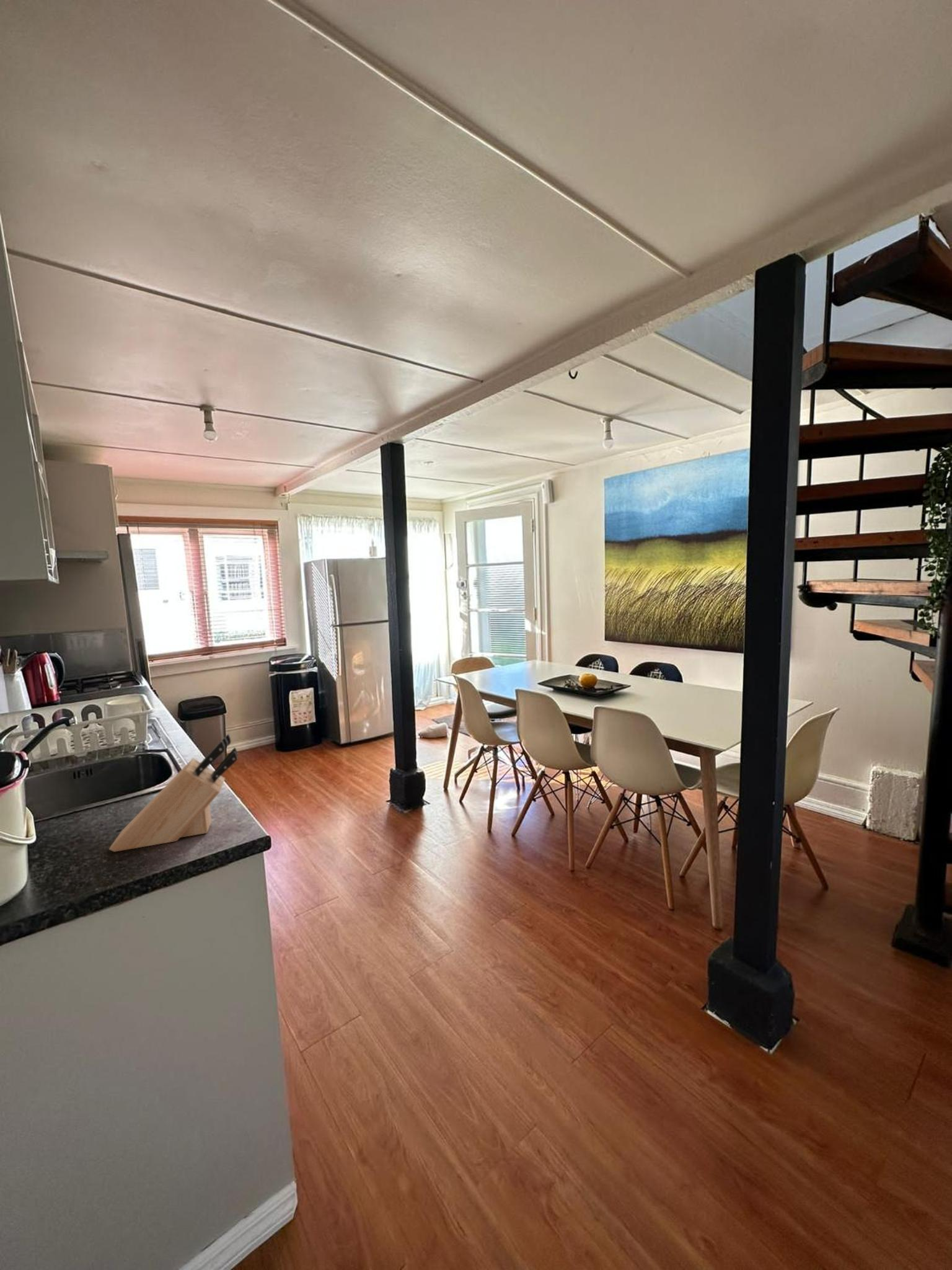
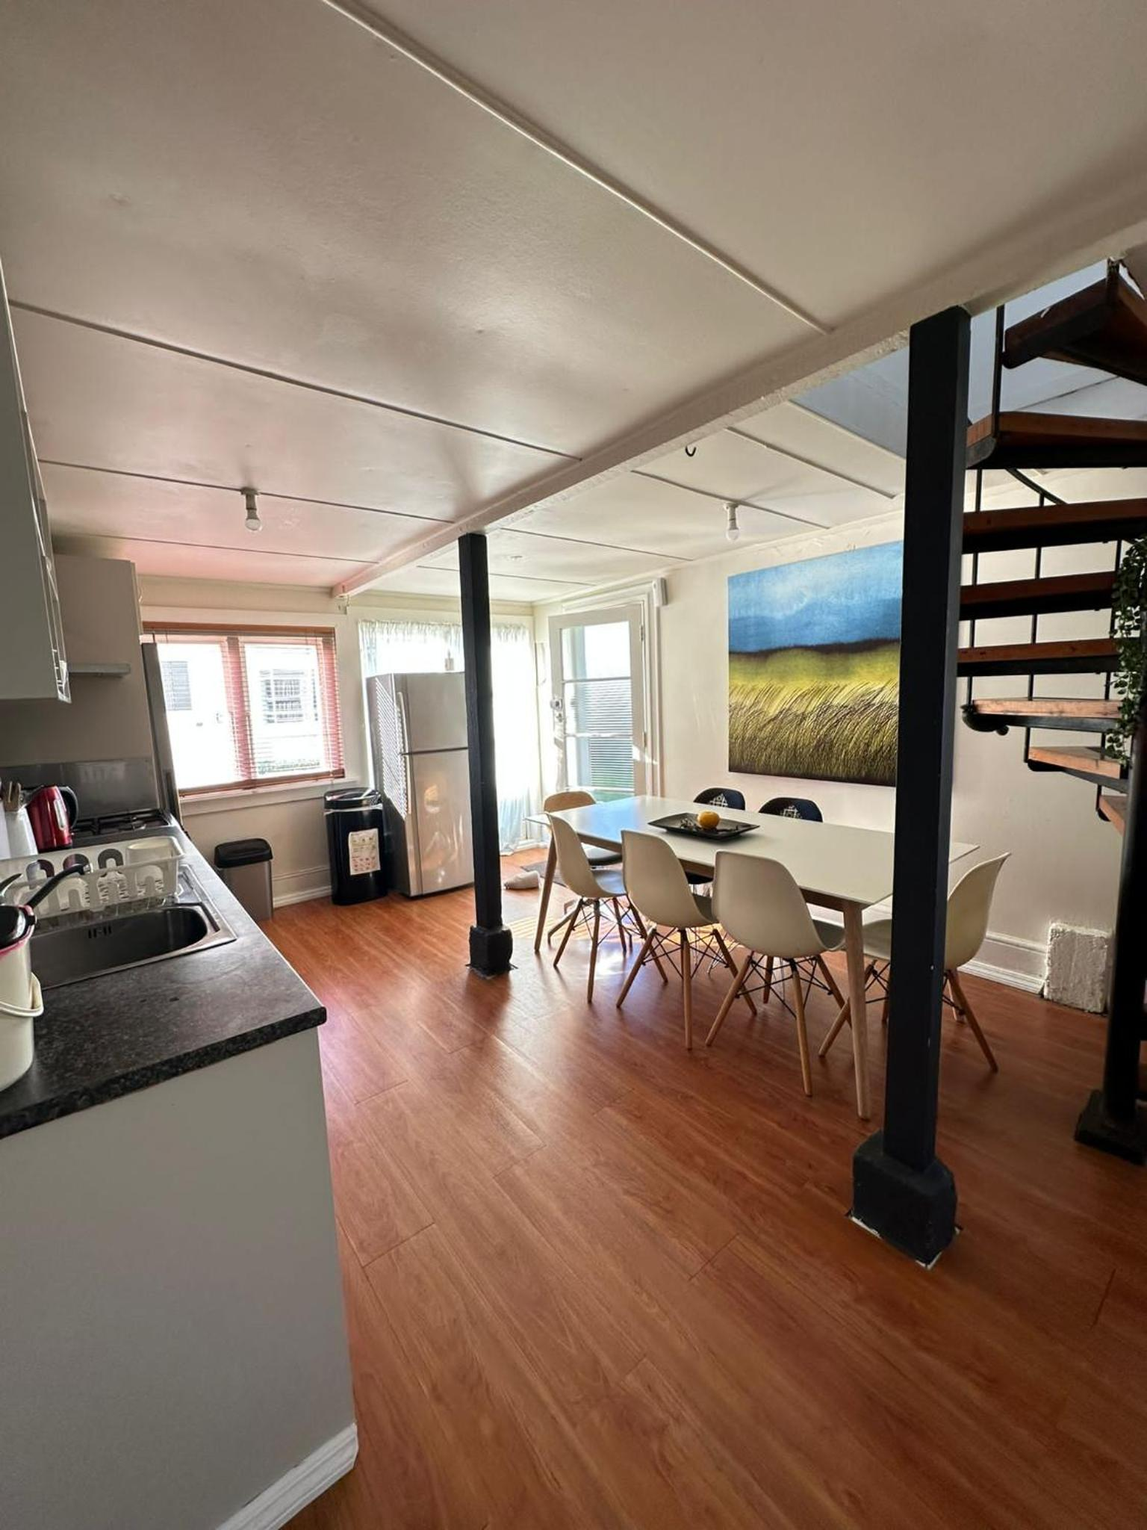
- knife block [108,734,238,853]
